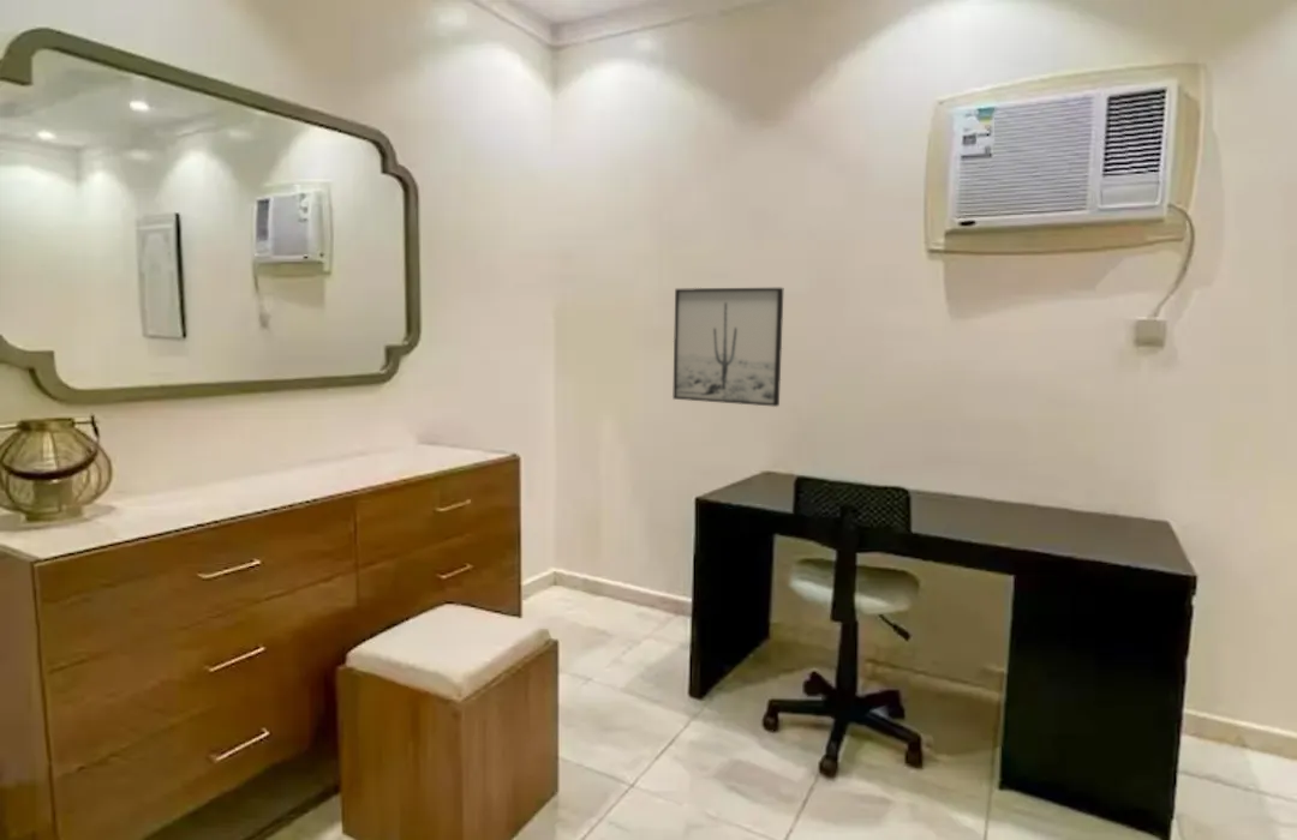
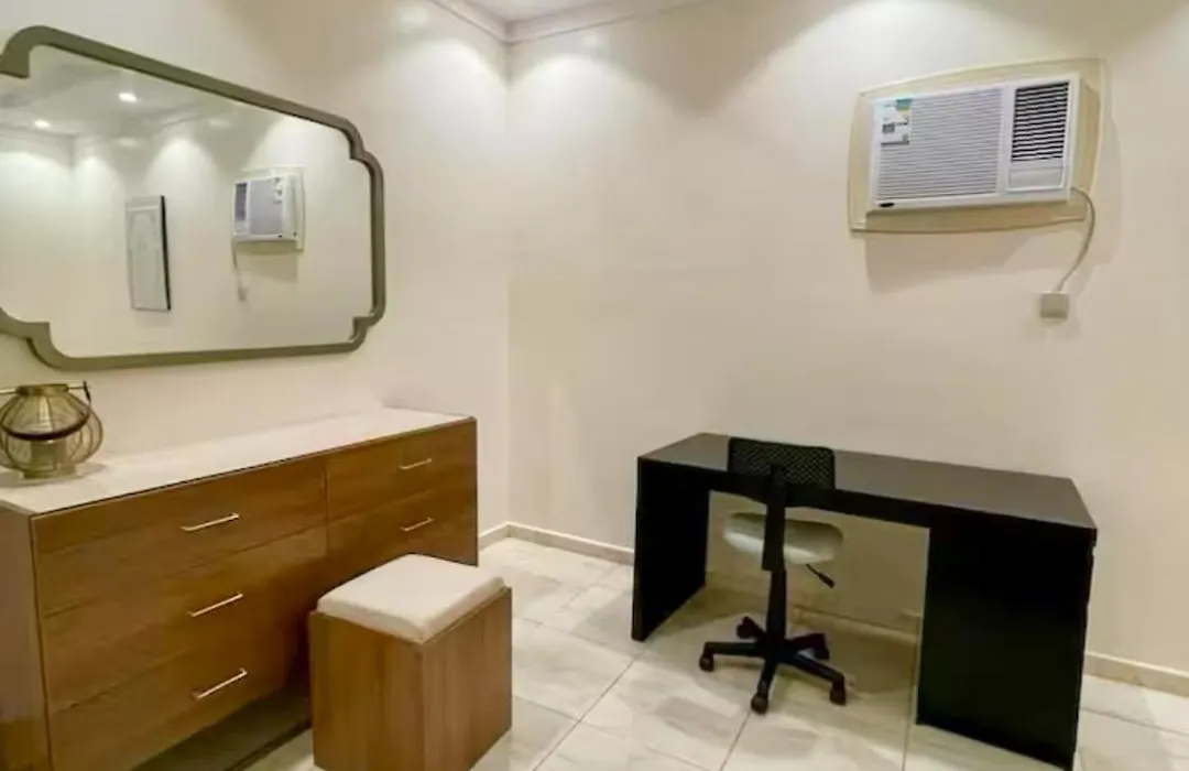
- wall art [671,287,784,408]
